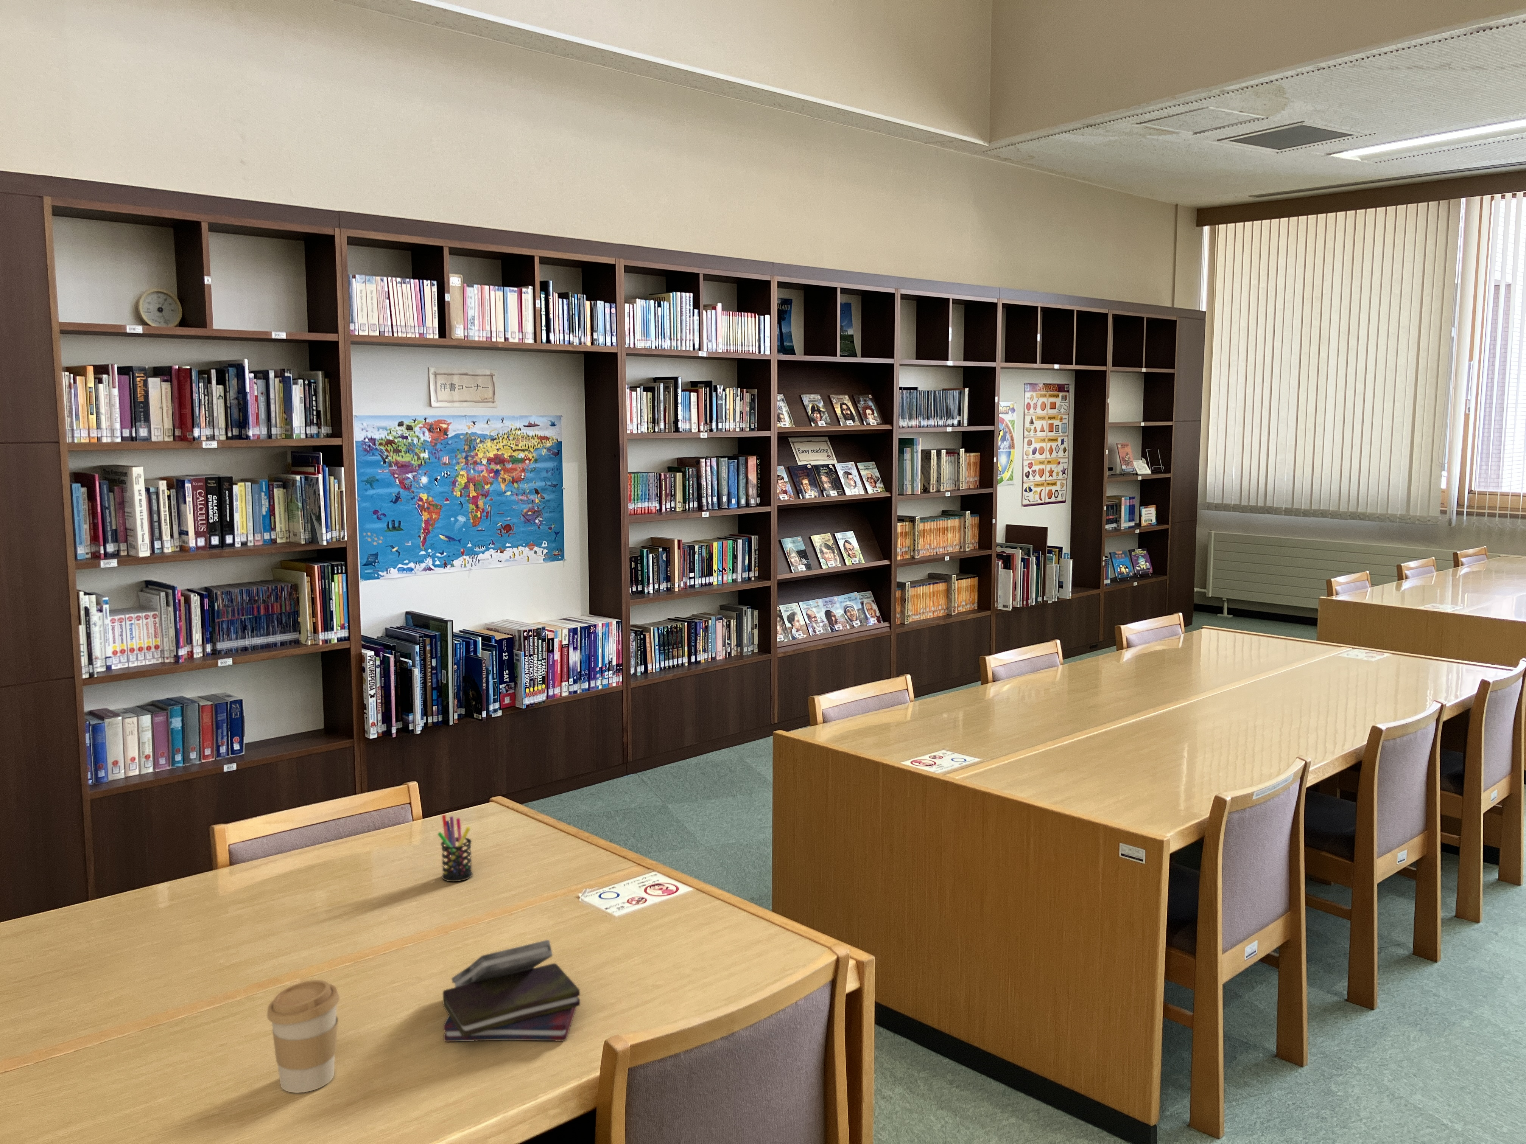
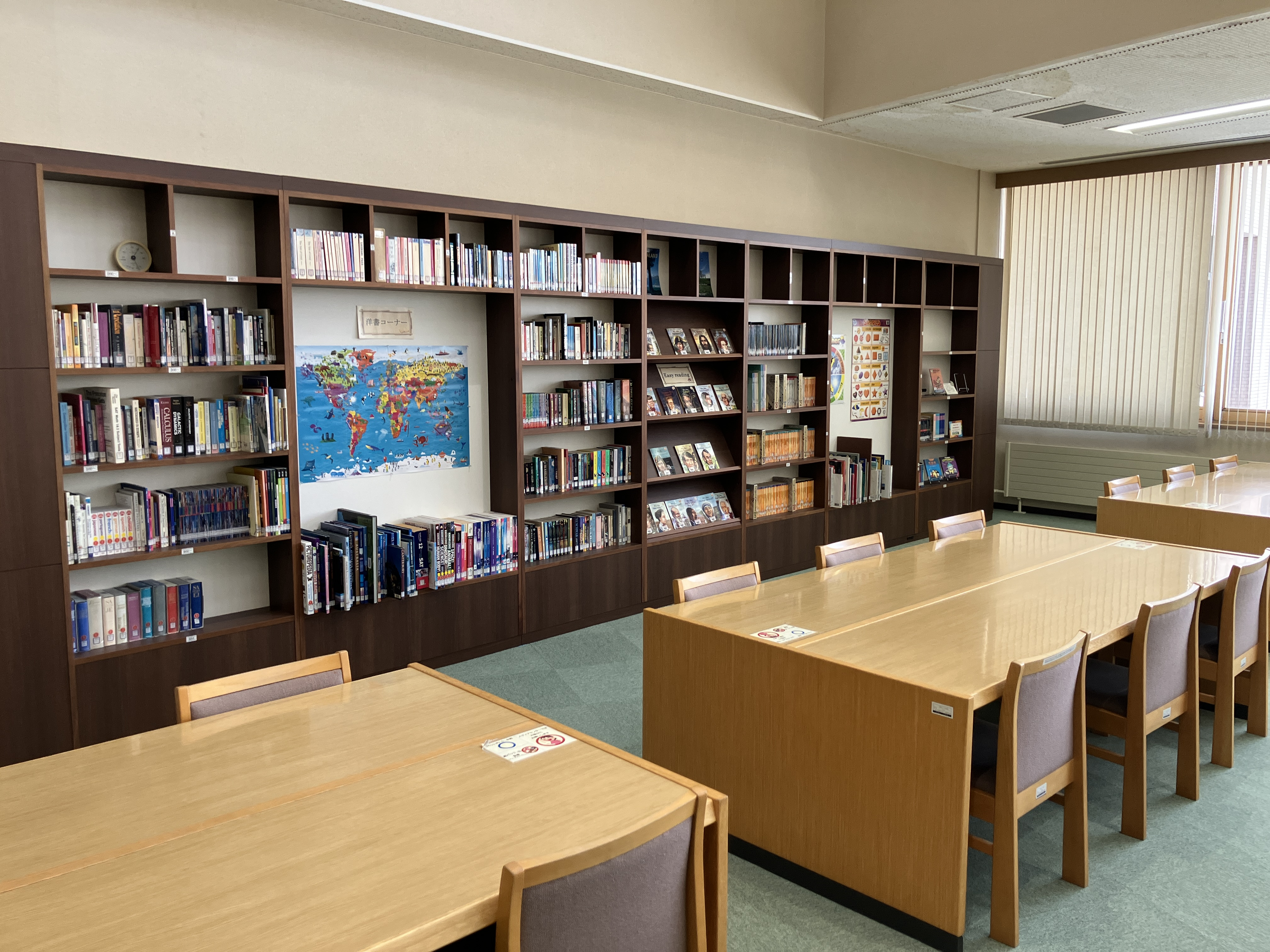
- coffee cup [267,979,340,1094]
- pen holder [437,814,473,882]
- book [442,940,580,1042]
